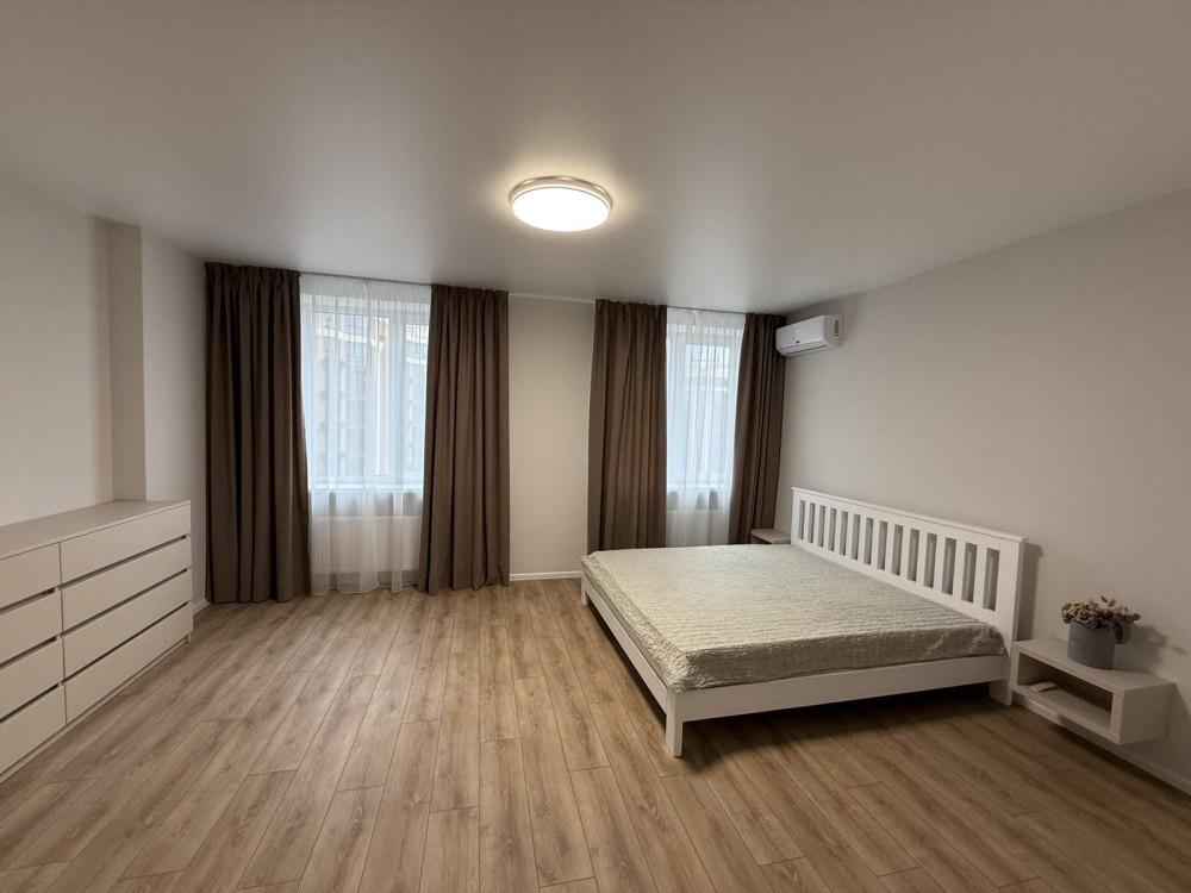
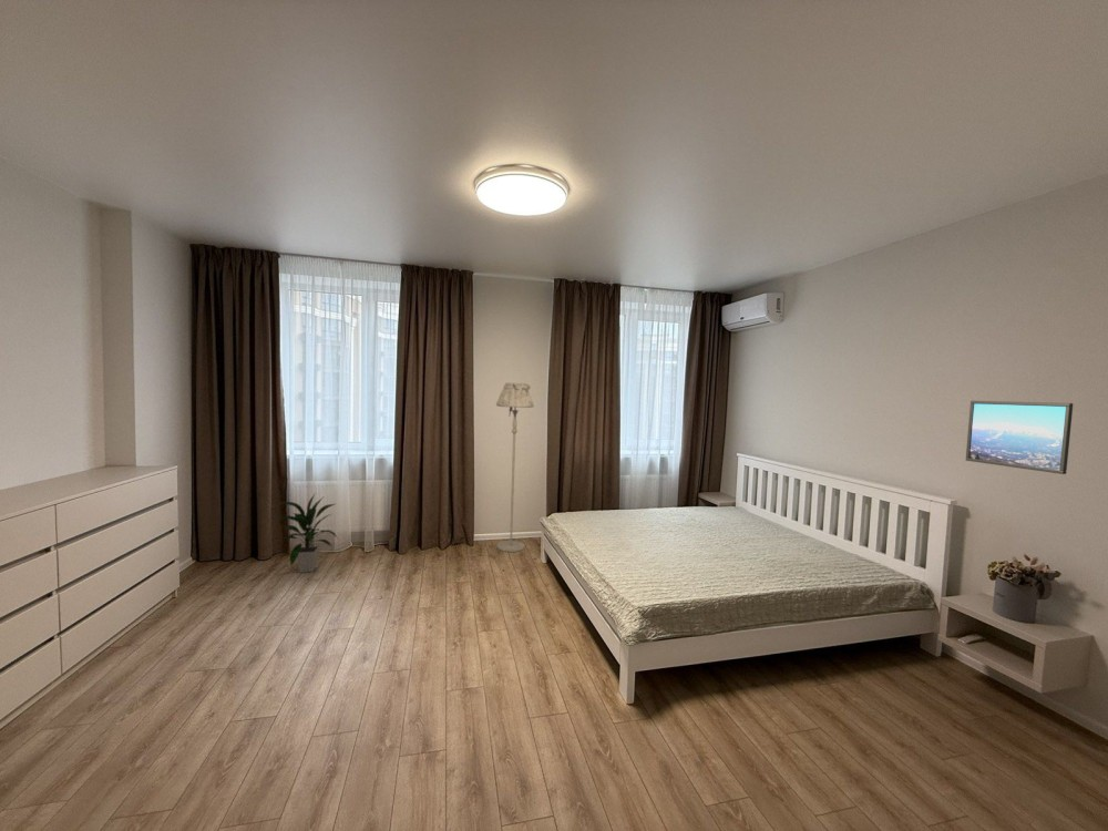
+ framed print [965,400,1074,475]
+ floor lamp [495,381,535,553]
+ indoor plant [277,492,340,574]
